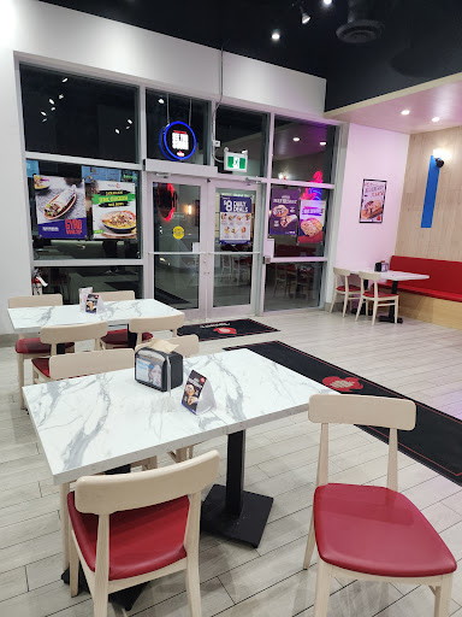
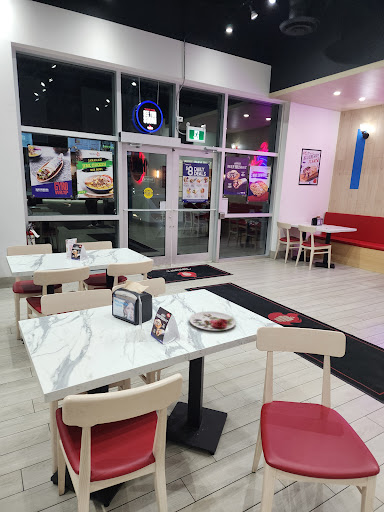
+ plate [188,311,237,331]
